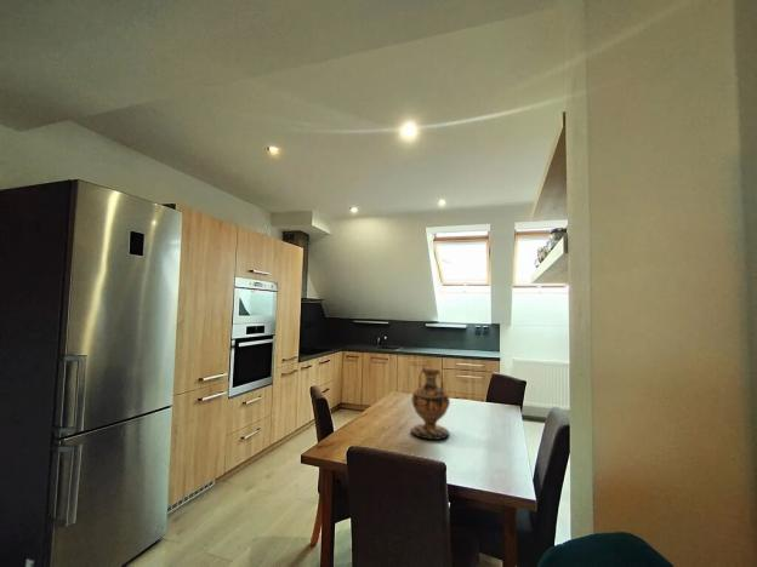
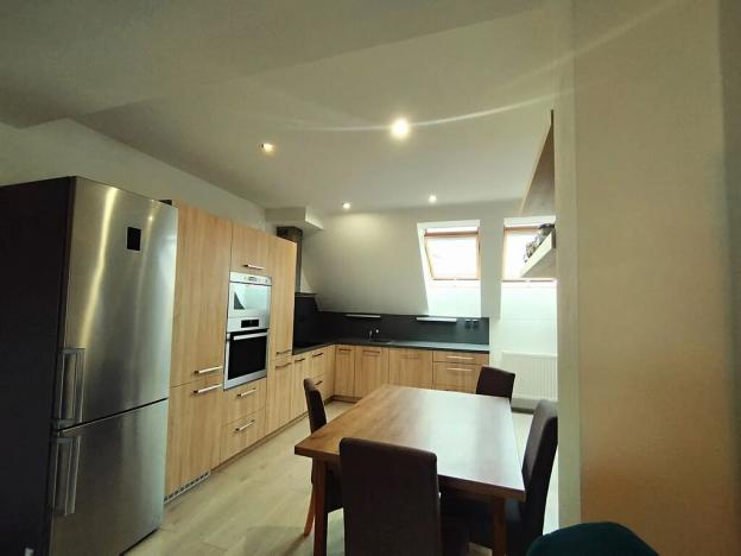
- vase [410,366,451,441]
